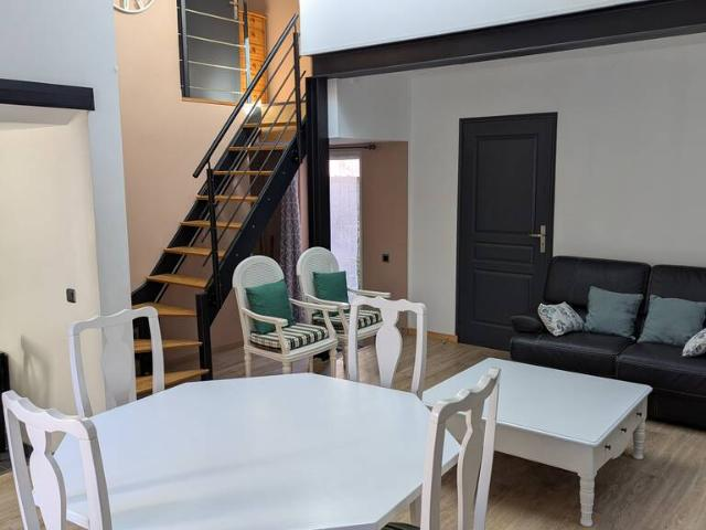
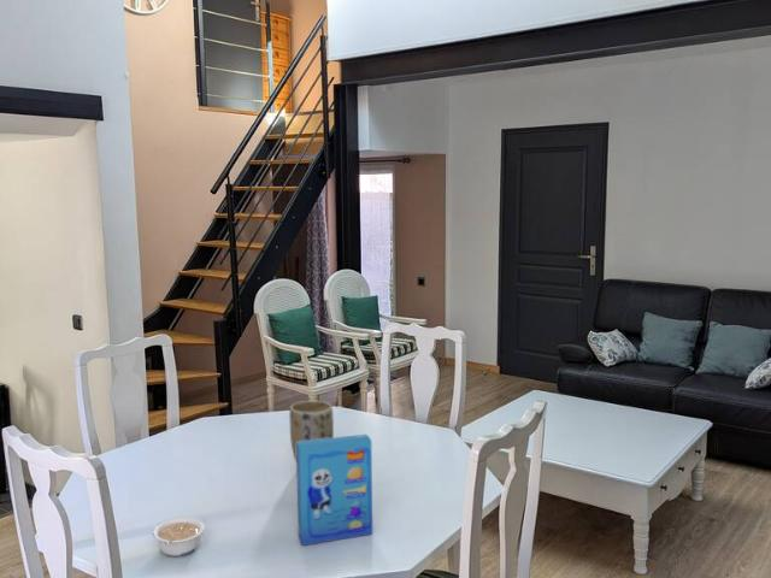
+ legume [151,515,206,558]
+ plant pot [289,400,335,462]
+ cereal box [295,434,373,547]
